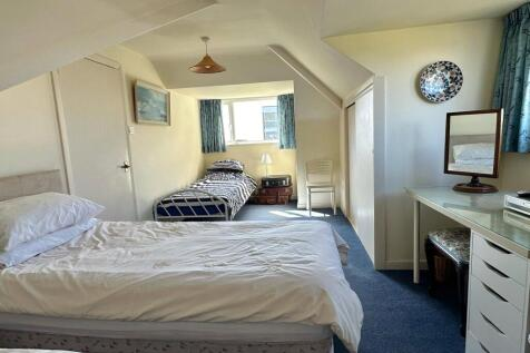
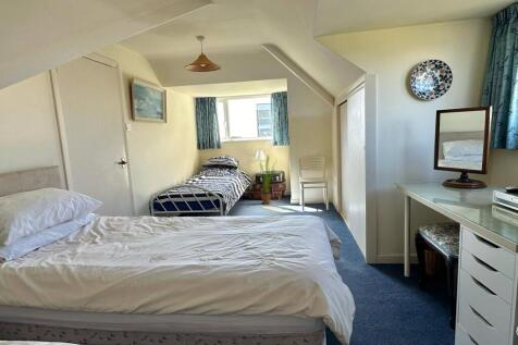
+ house plant [251,152,278,206]
